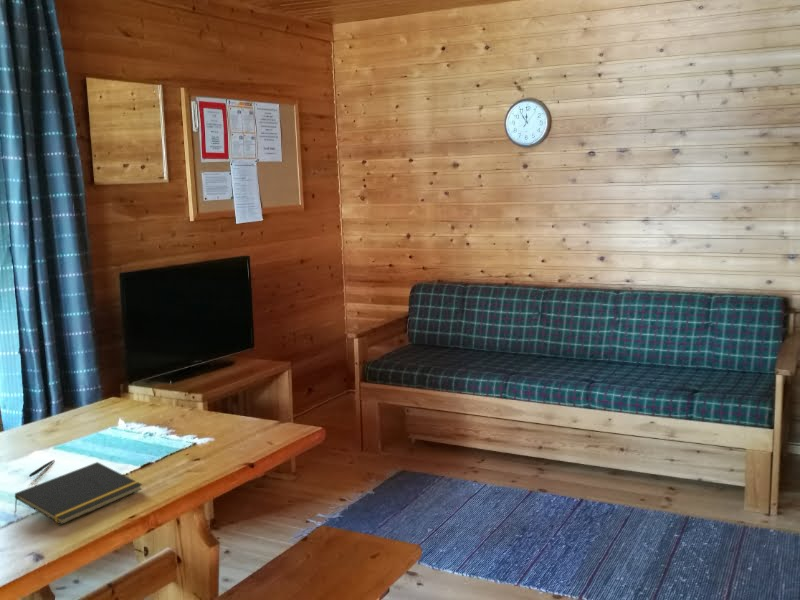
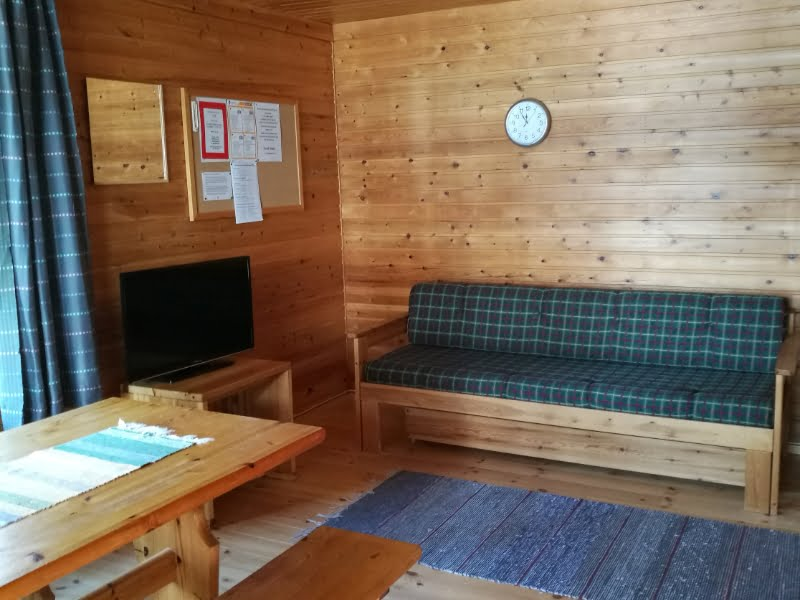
- pen [28,459,55,478]
- notepad [13,461,143,526]
